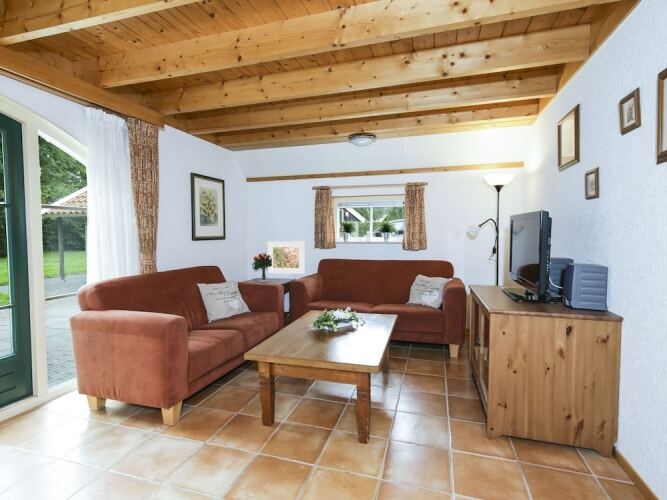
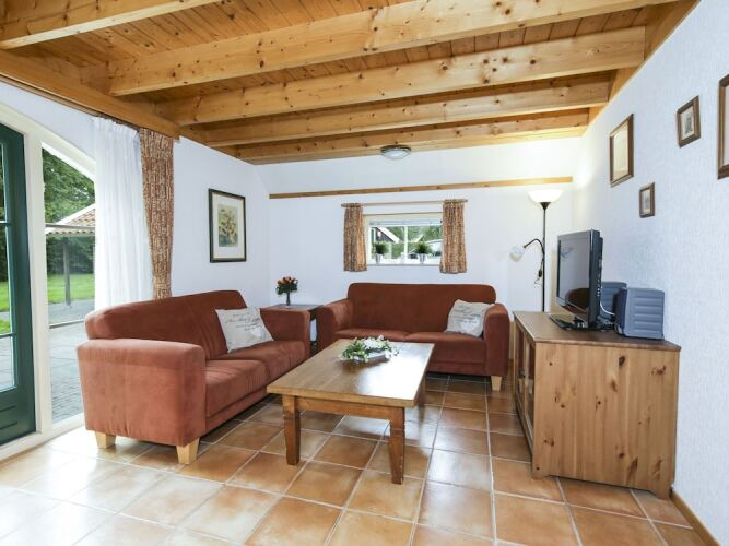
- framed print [267,240,306,275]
